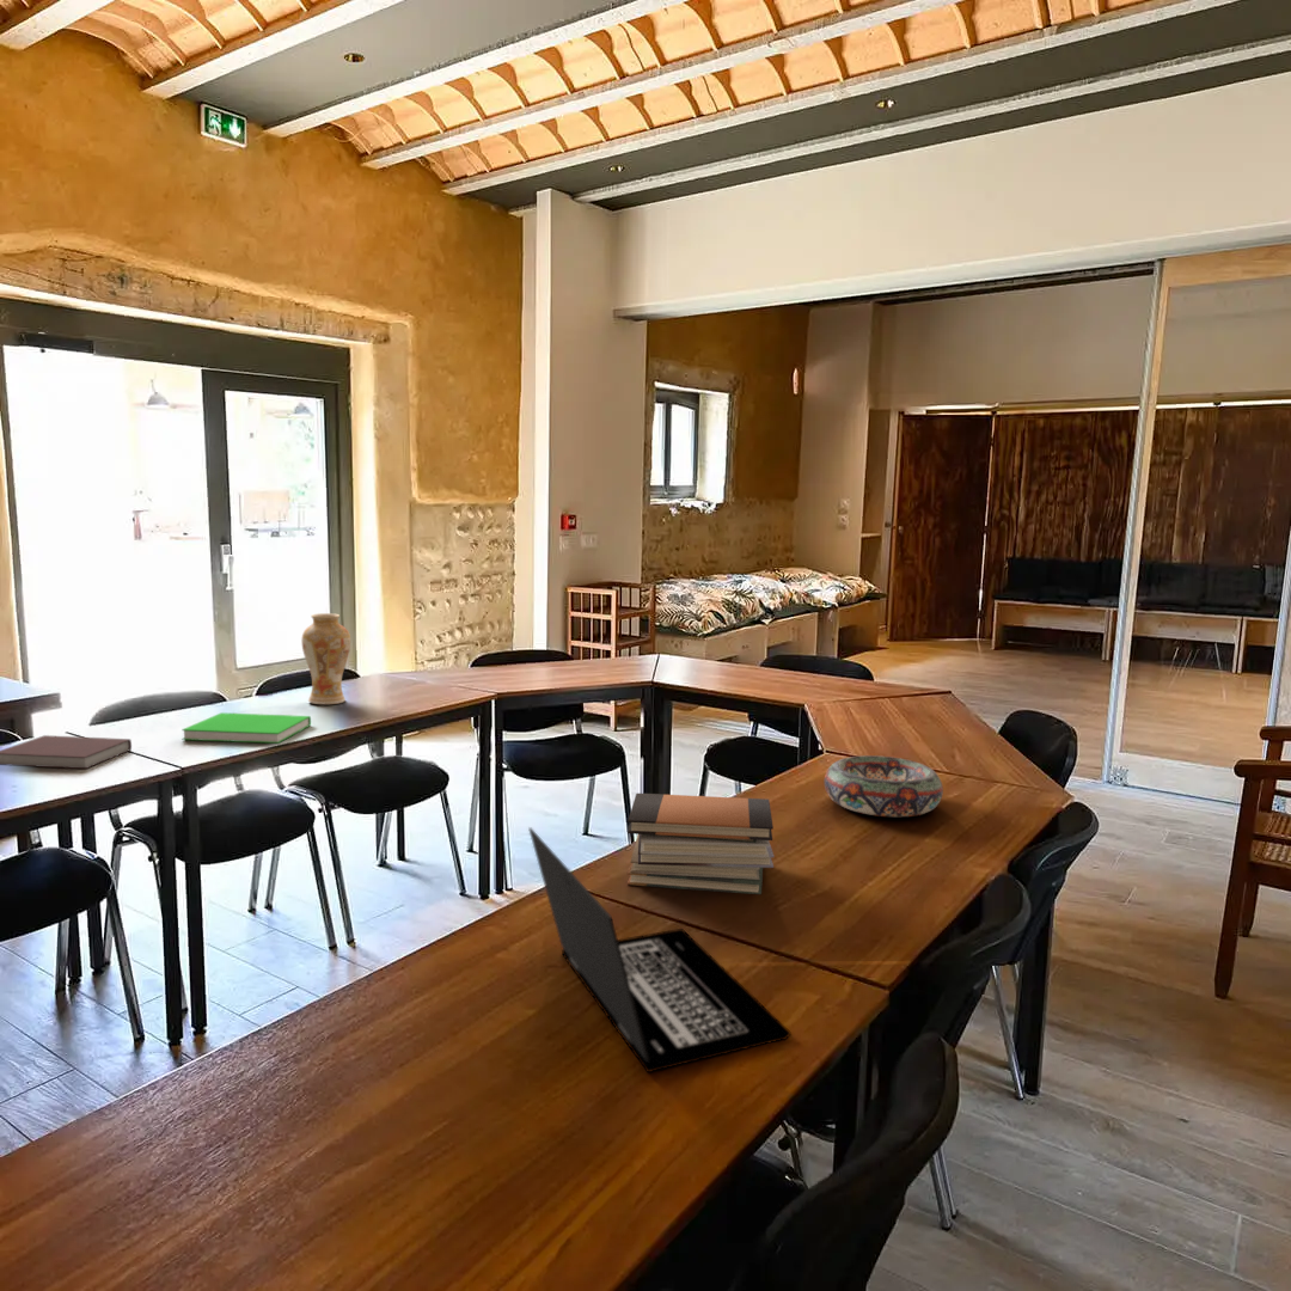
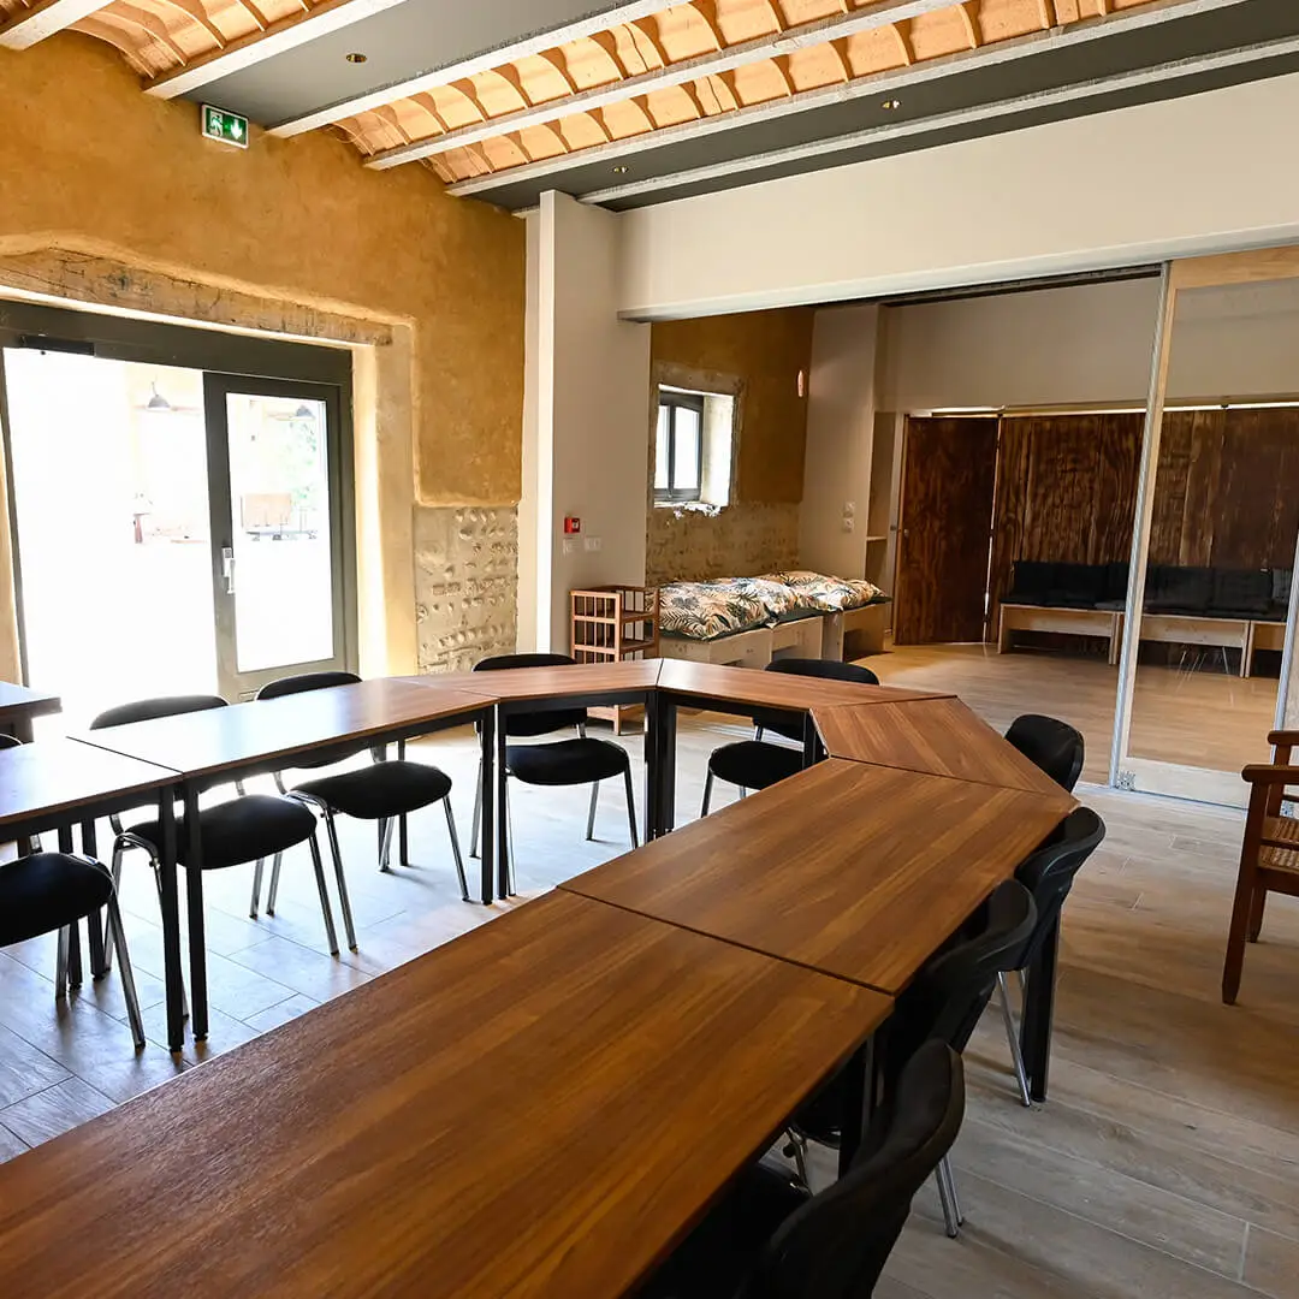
- vase [300,612,351,705]
- notebook [0,734,133,770]
- decorative bowl [824,754,944,818]
- laptop [527,826,793,1073]
- book stack [626,793,776,895]
- book [181,711,312,745]
